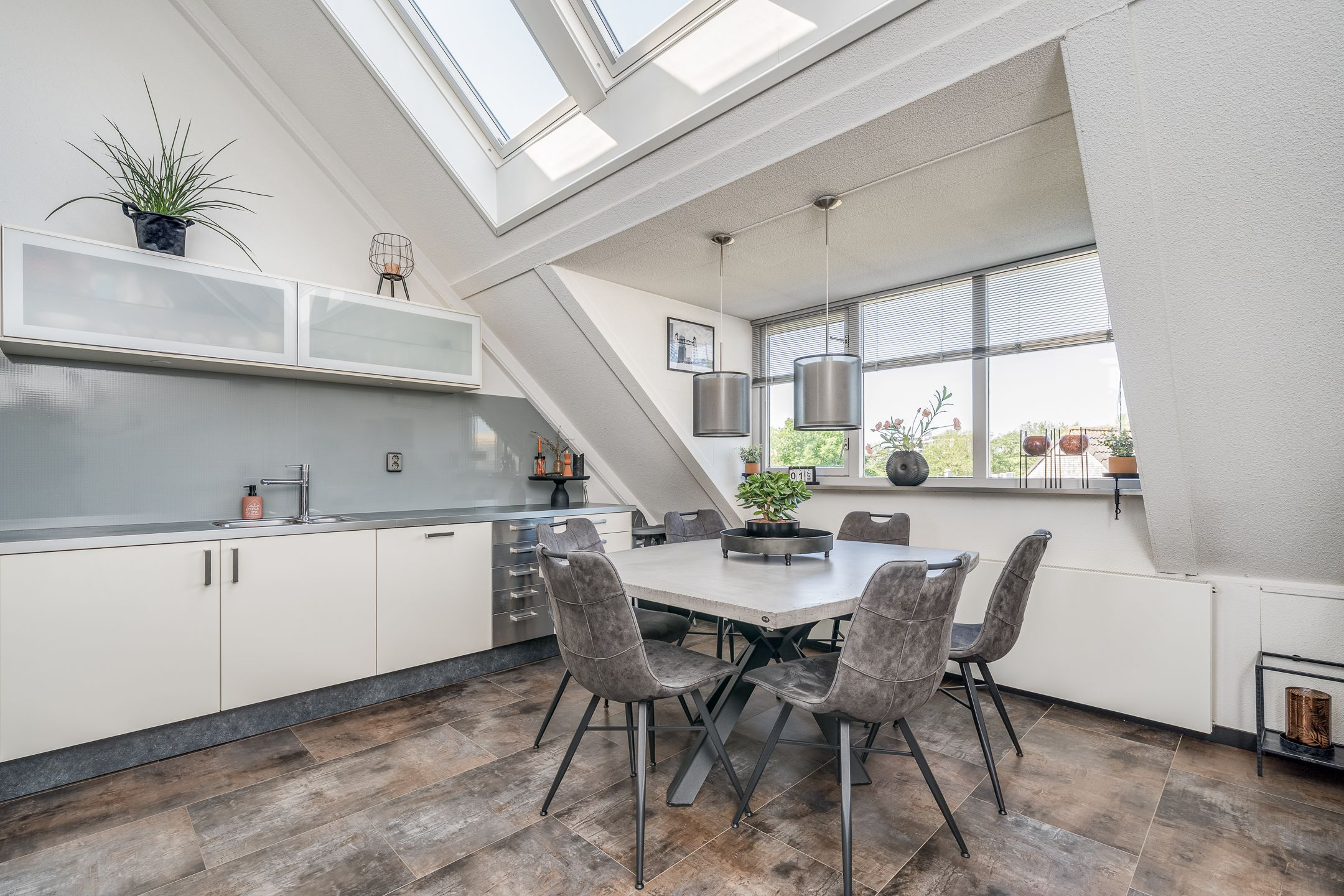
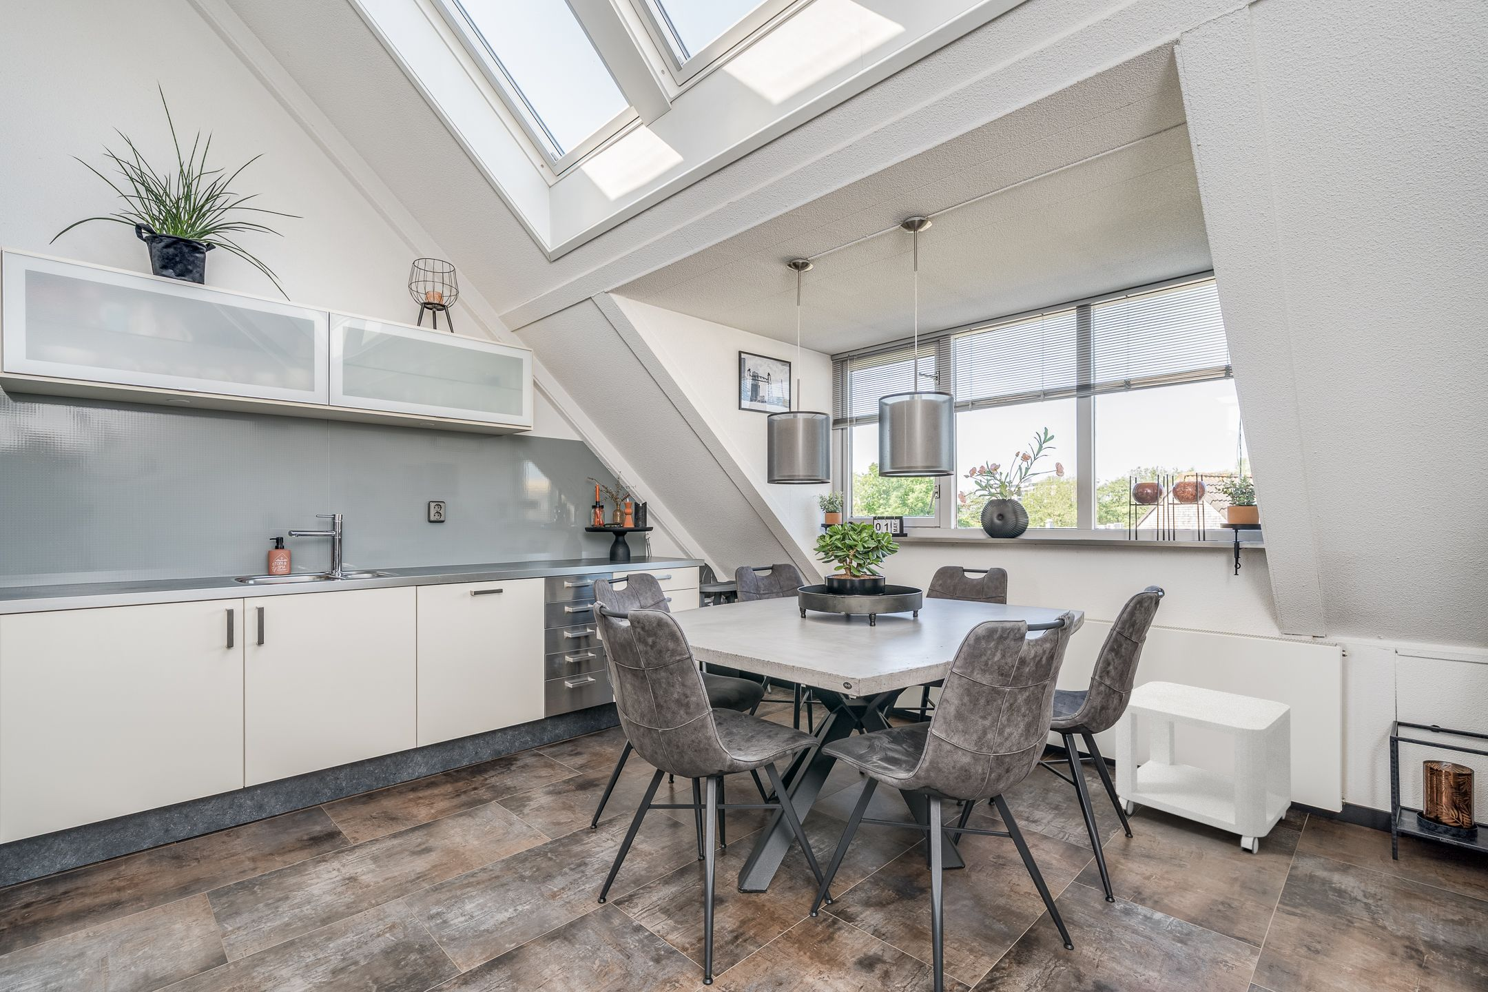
+ side table [1115,681,1292,855]
